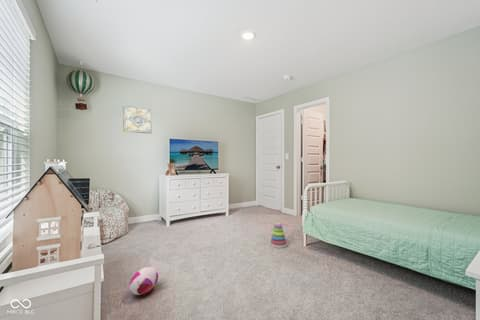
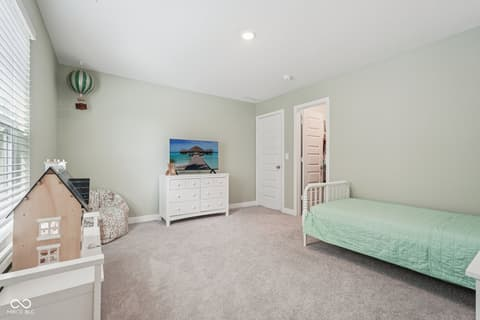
- plush toy [128,266,159,296]
- wall art [122,105,153,135]
- stacking toy [269,222,288,249]
